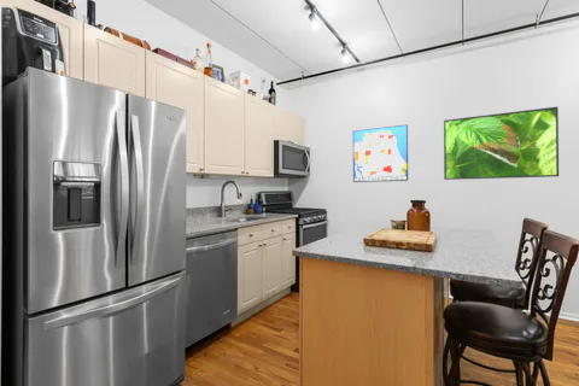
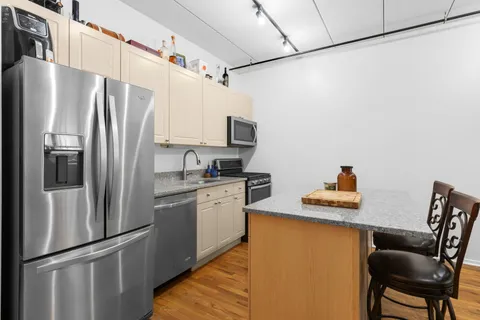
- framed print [443,106,560,181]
- wall art [352,123,409,183]
